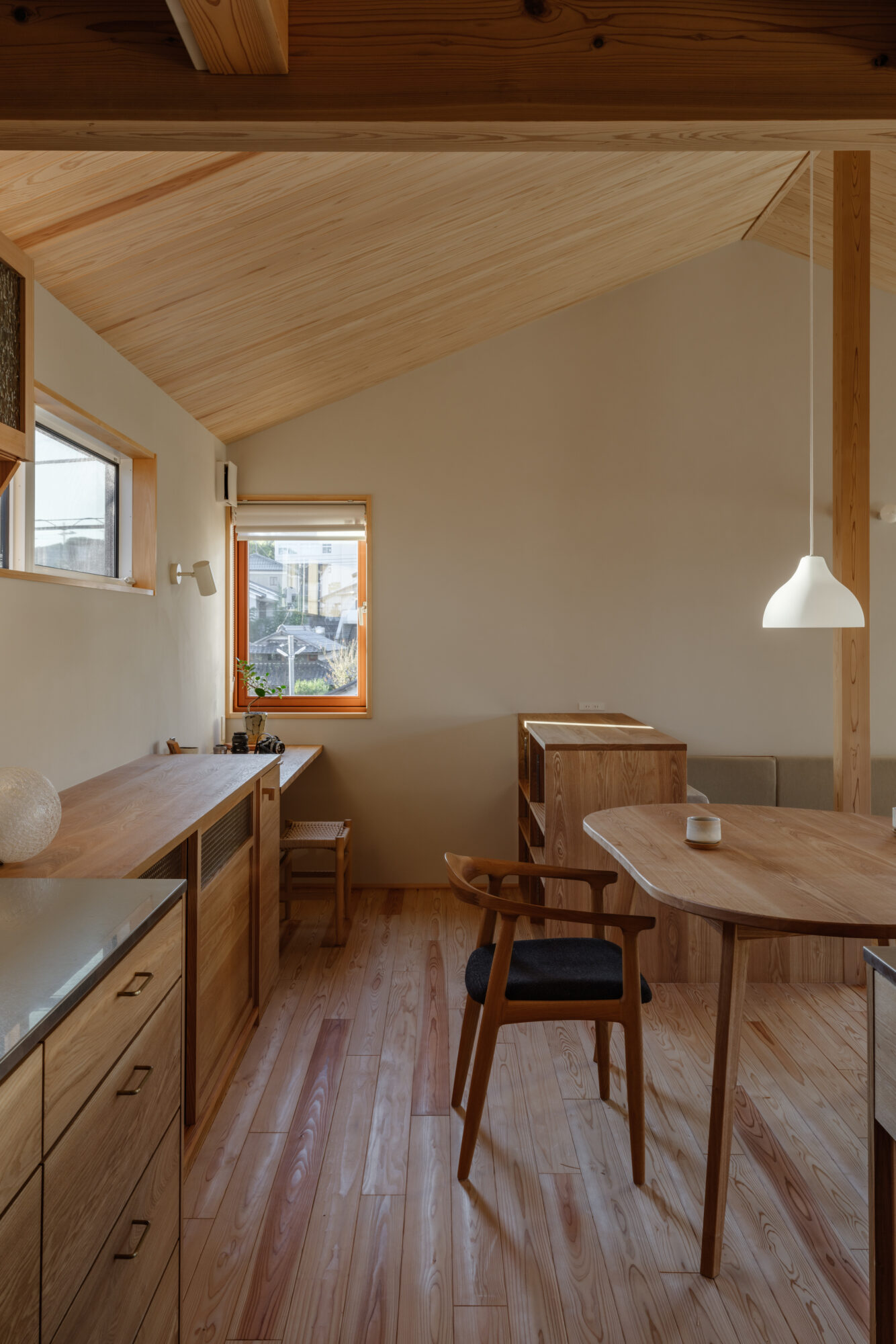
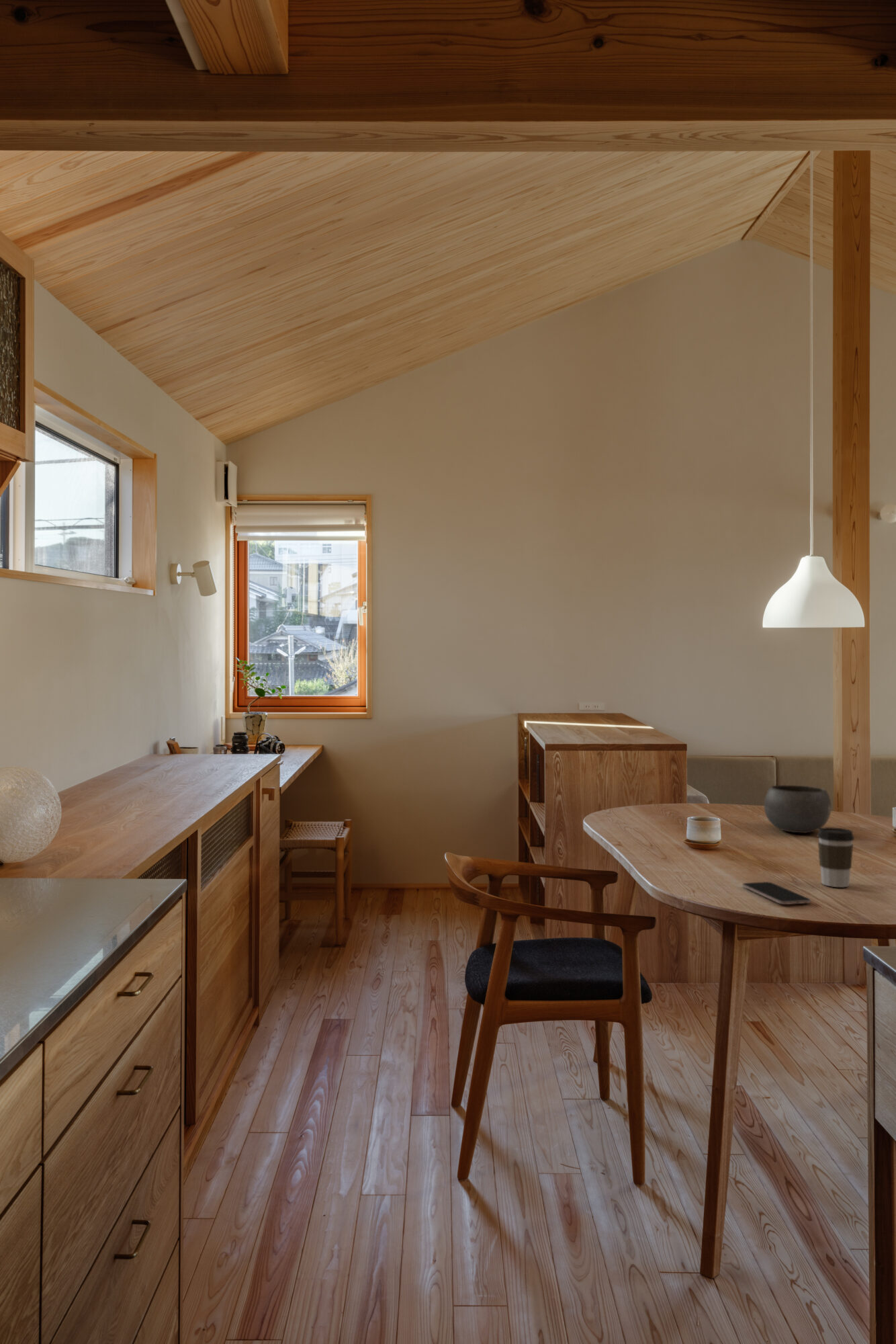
+ coffee cup [816,827,855,888]
+ smartphone [742,881,811,905]
+ bowl [763,784,832,834]
